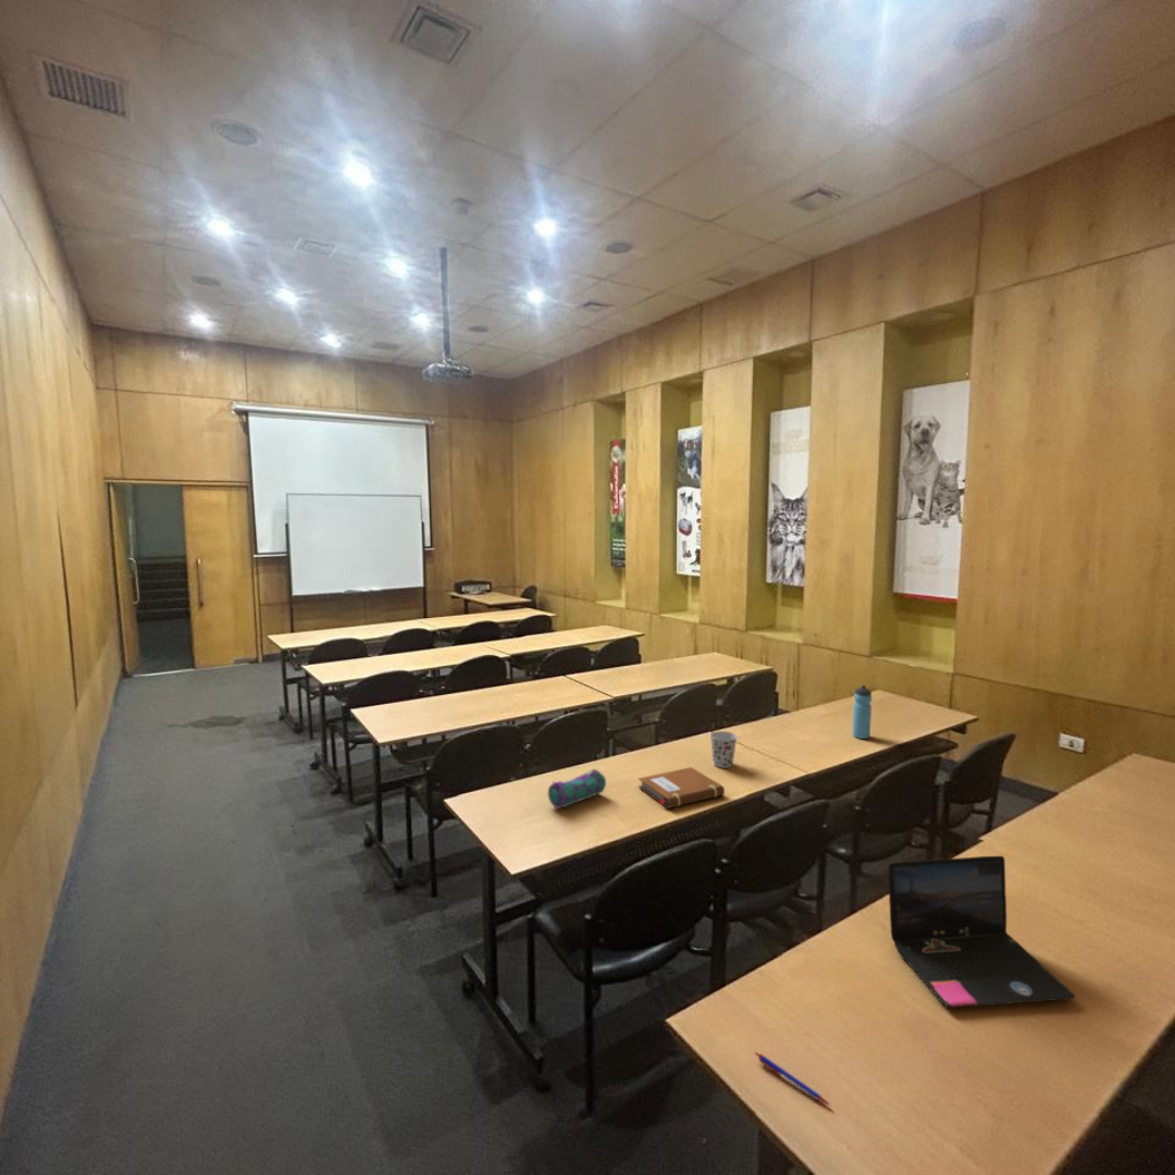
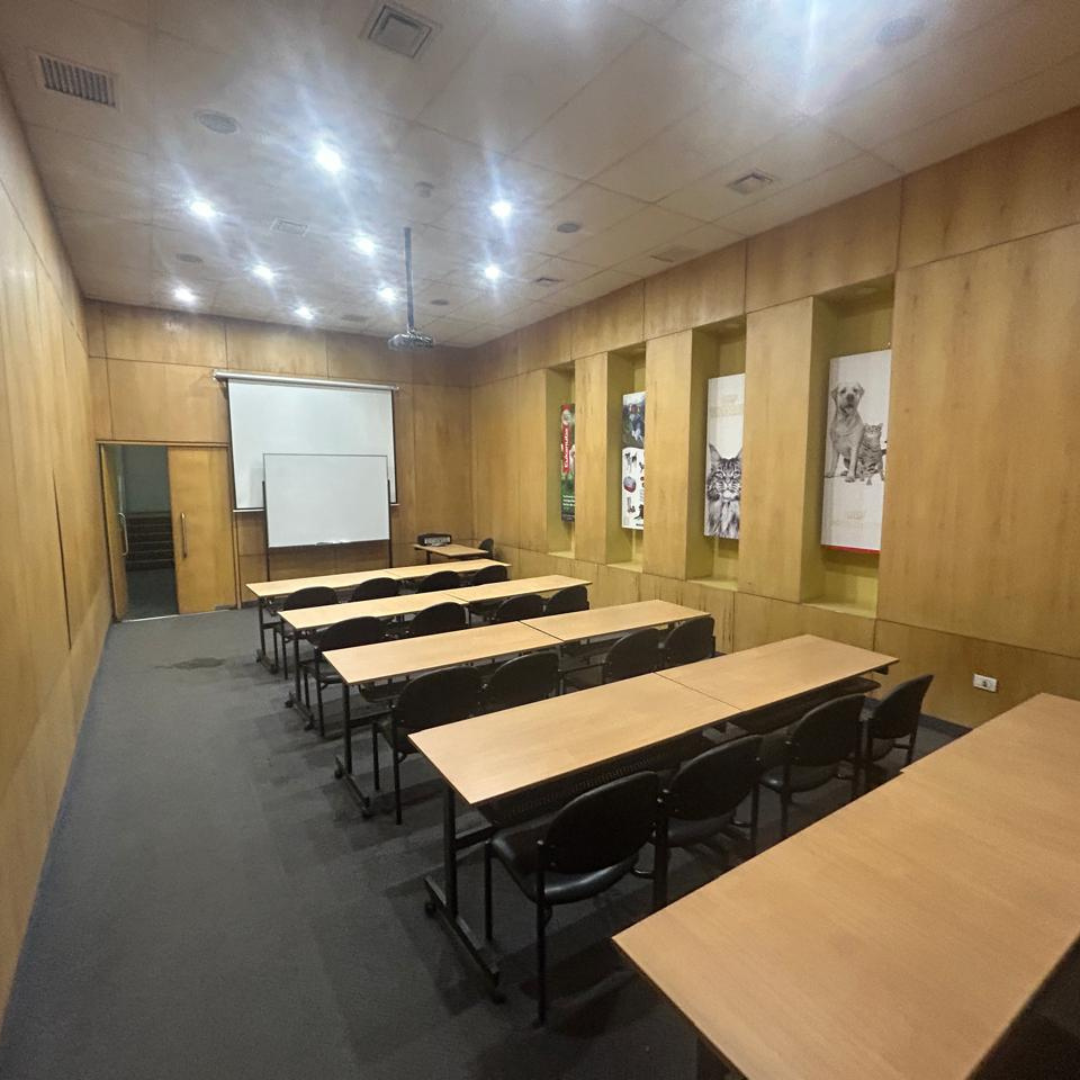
- cup [709,730,739,769]
- pencil case [547,768,607,809]
- water bottle [852,684,873,740]
- pen [754,1051,831,1106]
- notebook [638,766,726,809]
- laptop [888,855,1077,1009]
